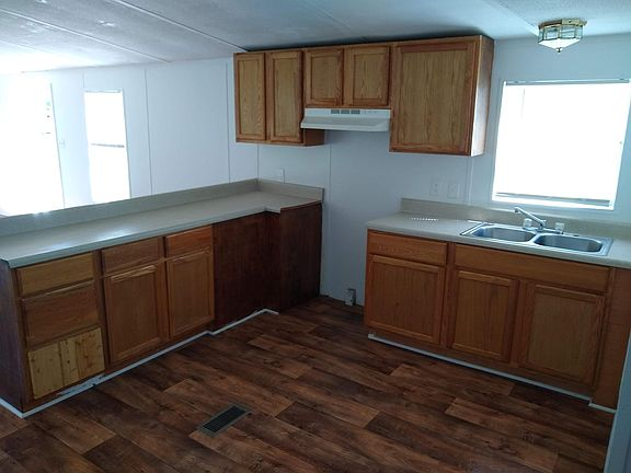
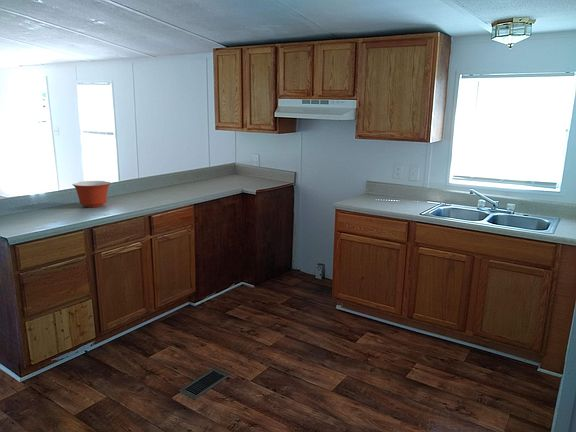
+ mixing bowl [71,180,112,208]
